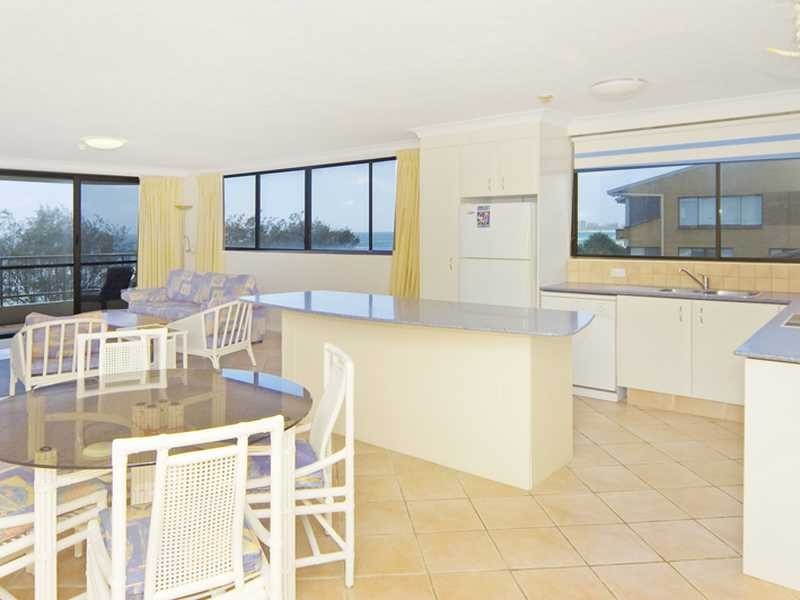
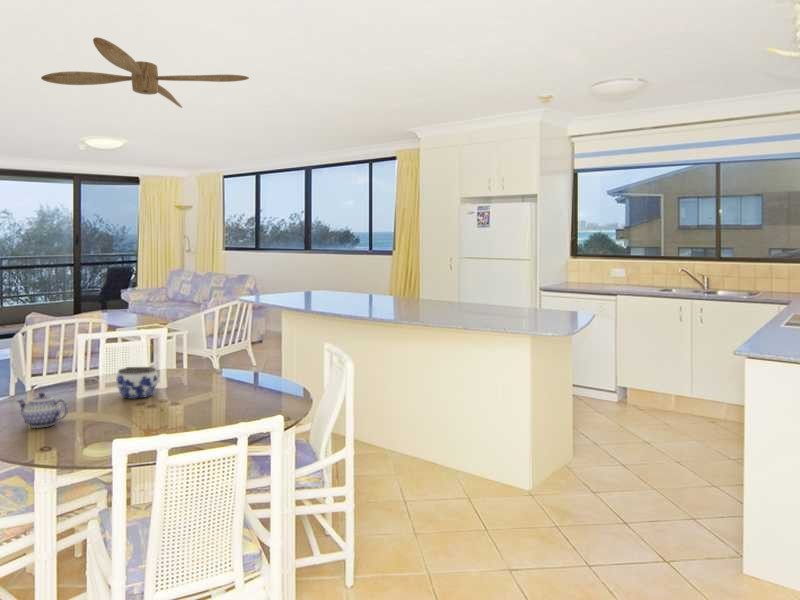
+ teapot [16,392,69,429]
+ ceiling fan [40,36,250,109]
+ jar [115,366,159,399]
